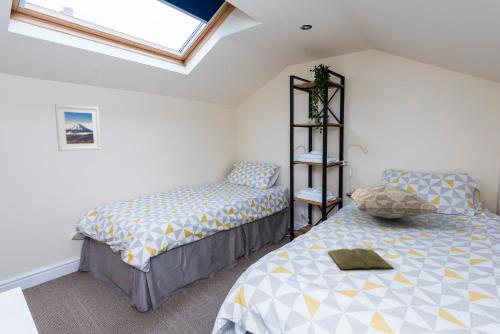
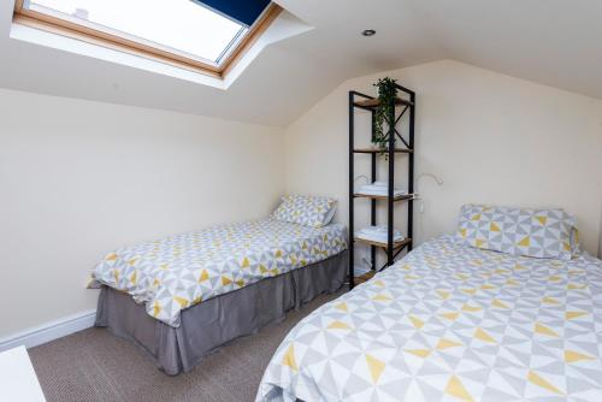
- book [327,247,395,271]
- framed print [54,103,102,152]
- decorative pillow [345,183,440,219]
